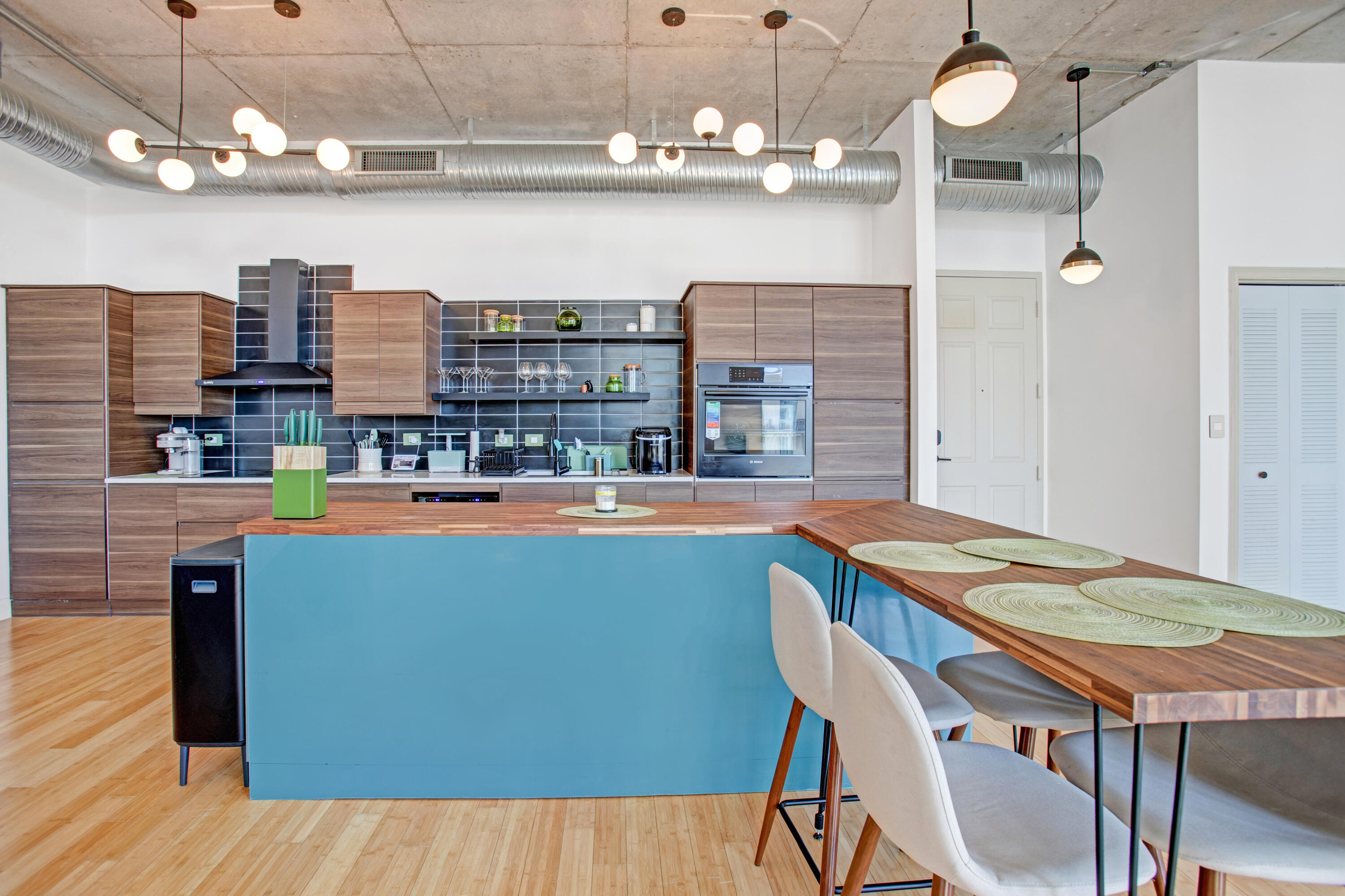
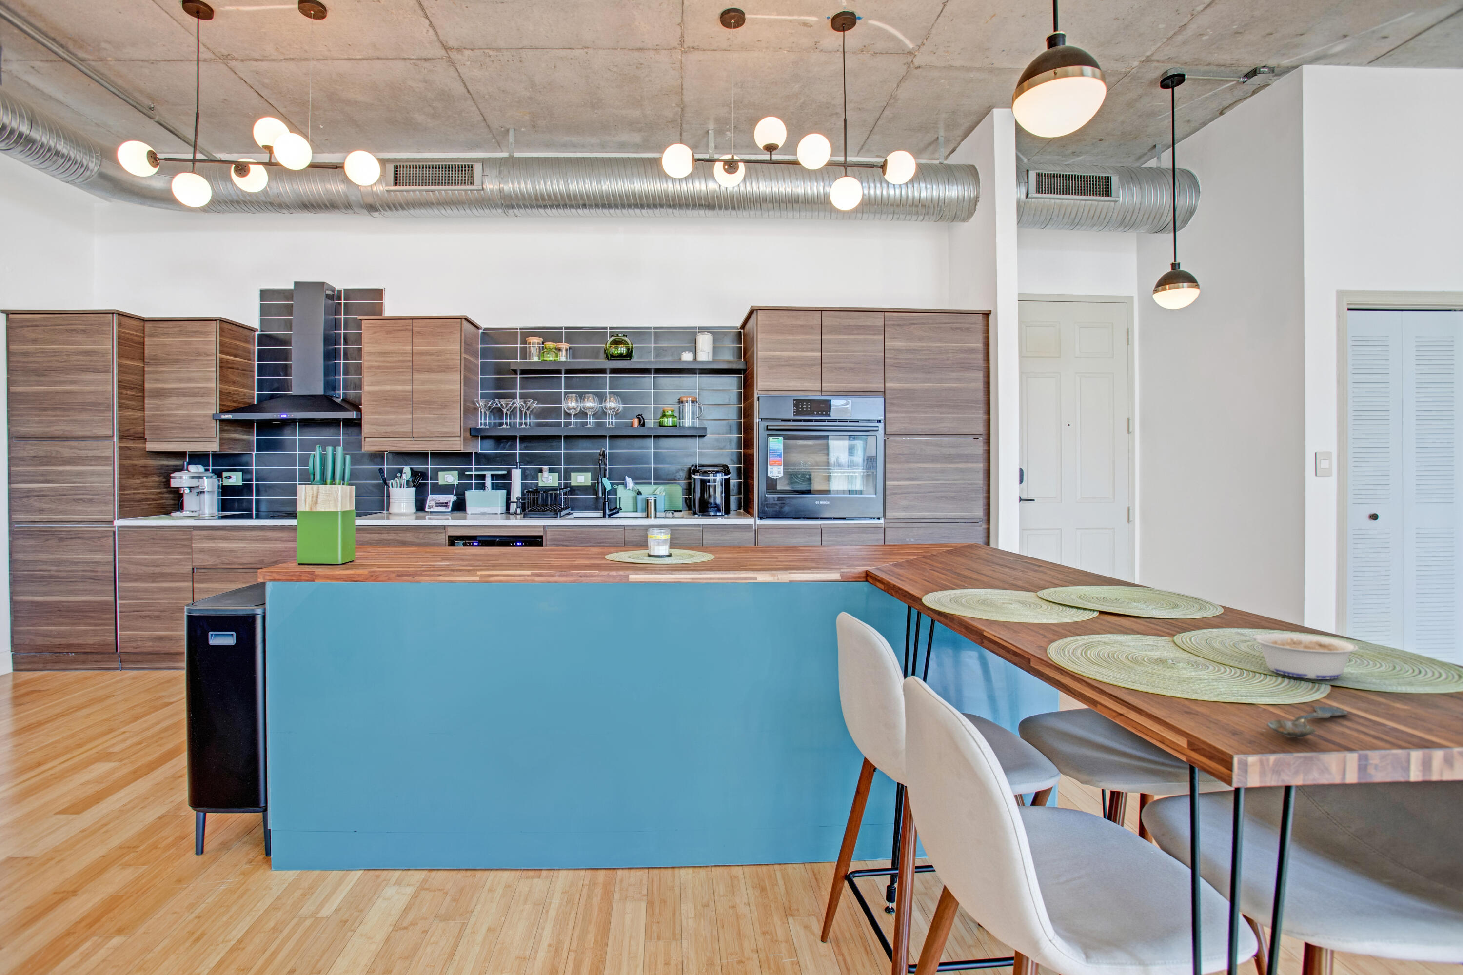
+ spoon [1266,706,1348,739]
+ legume [1233,631,1360,680]
